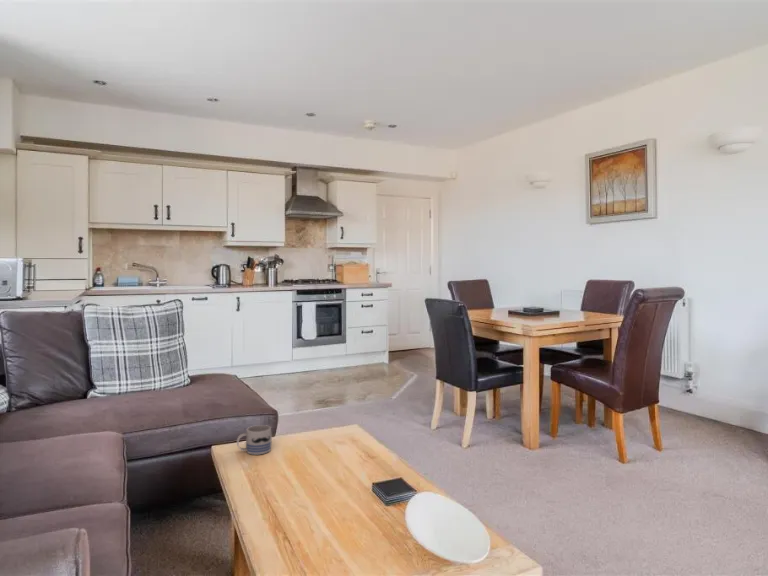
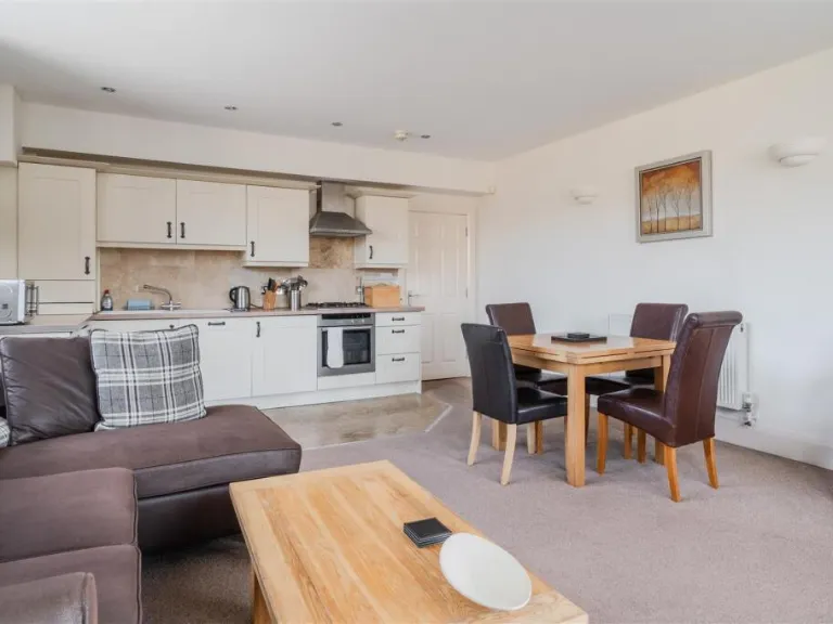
- mug [236,424,273,455]
